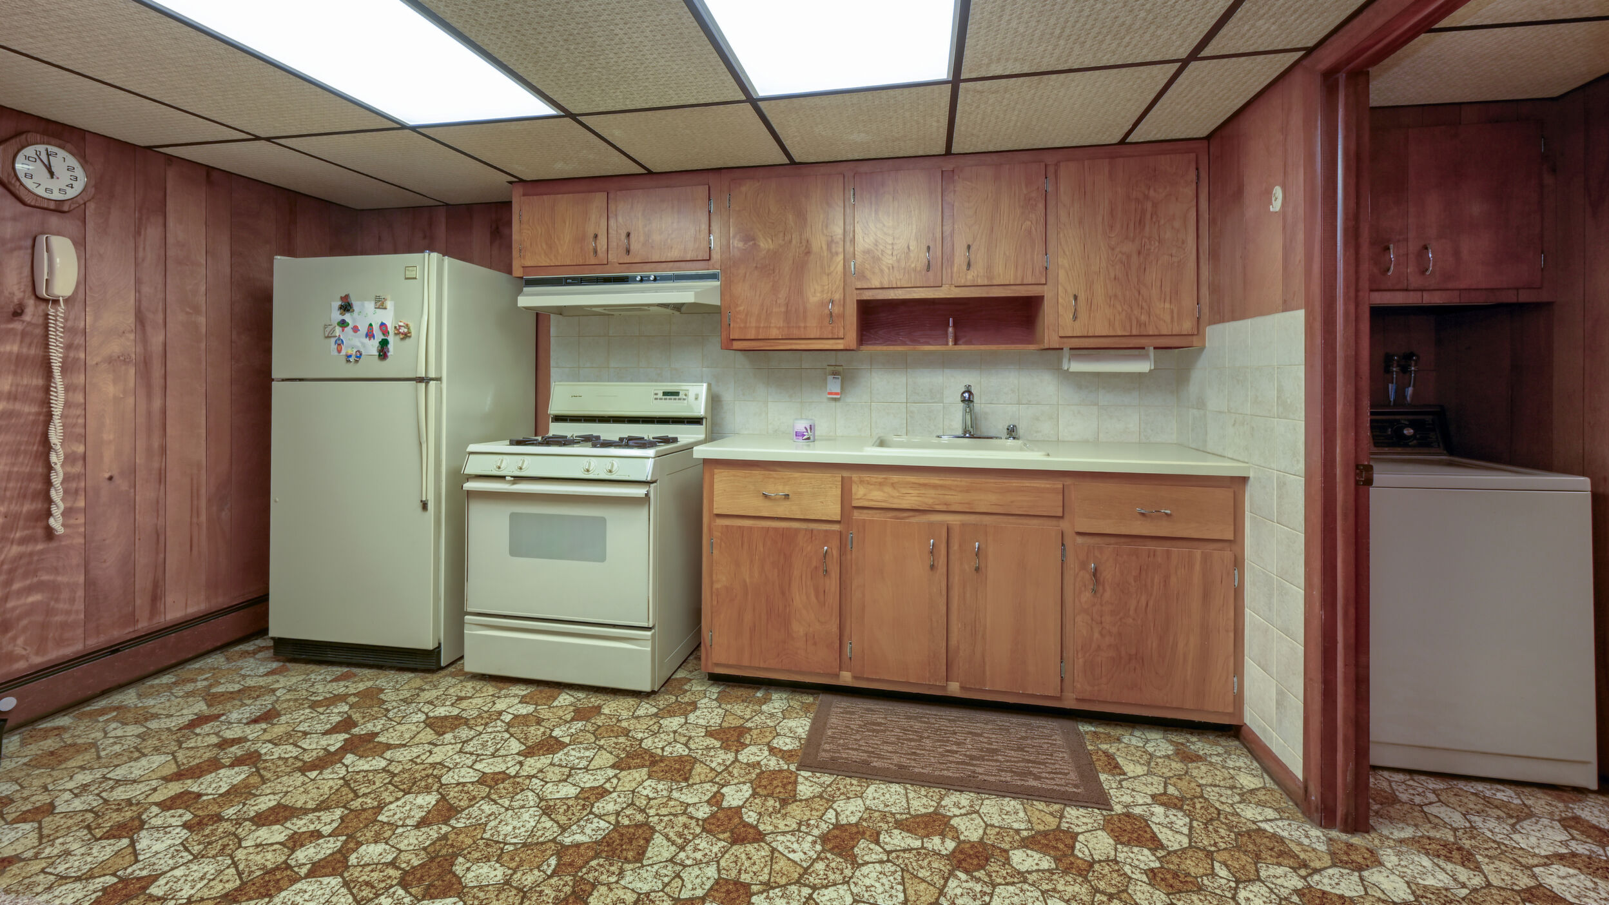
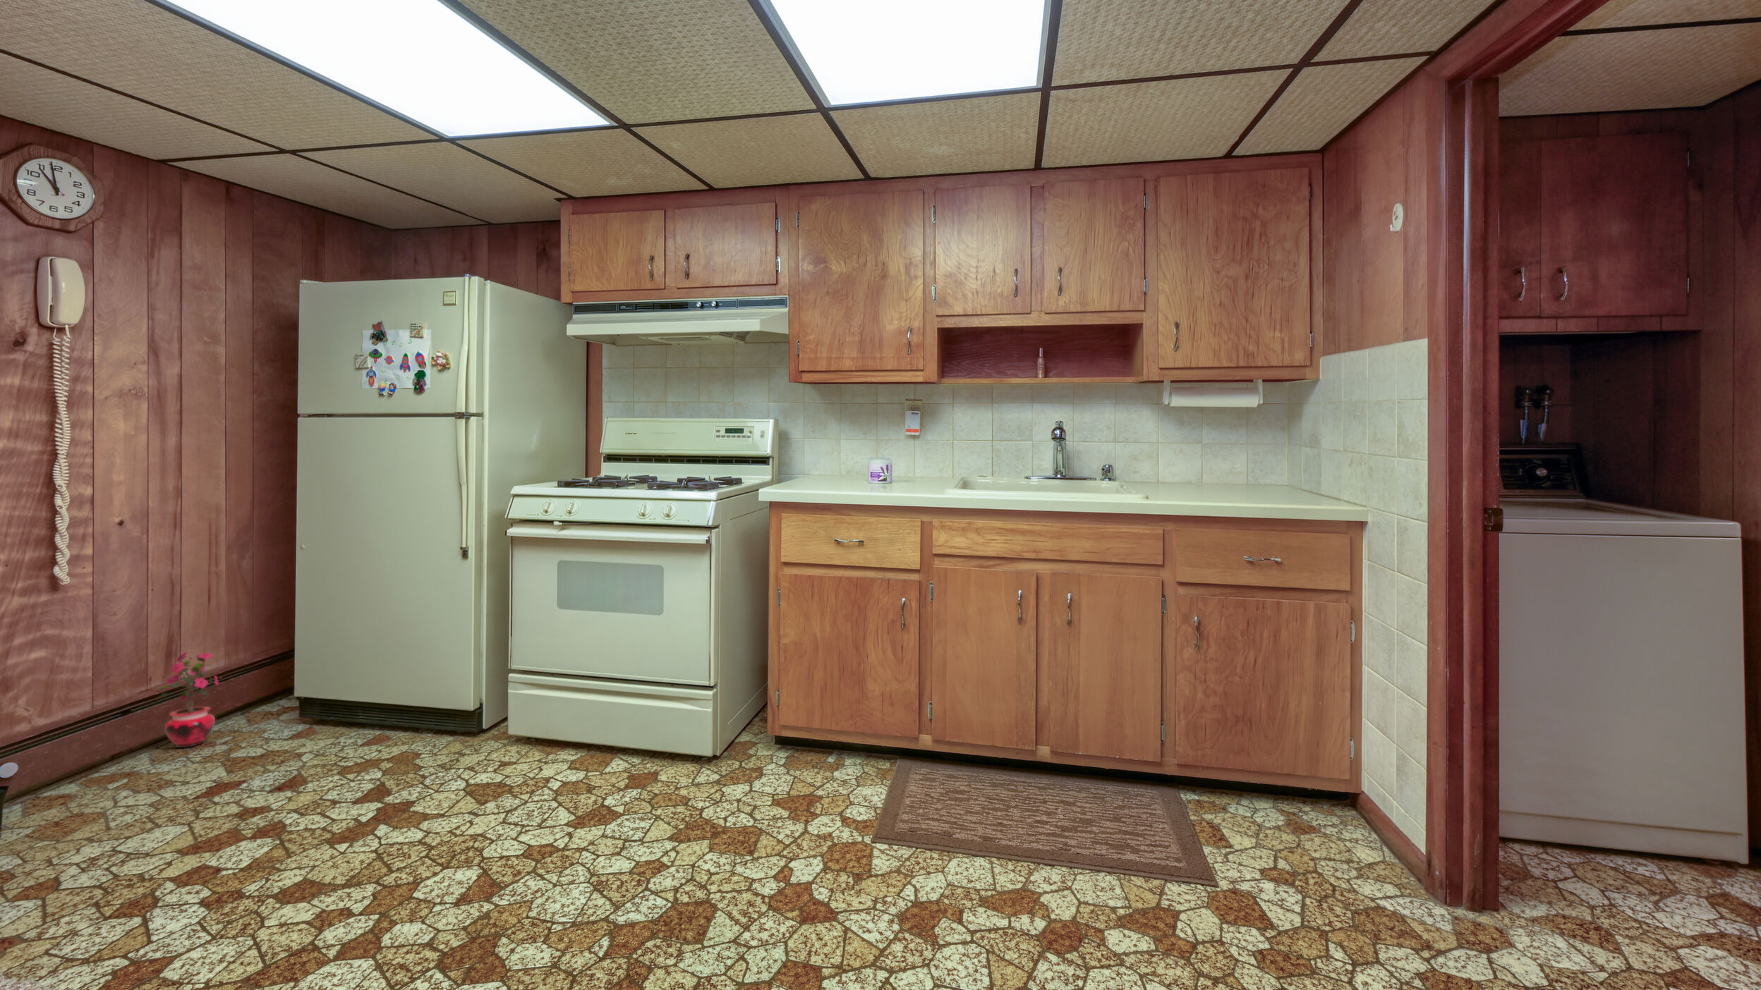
+ potted plant [156,650,223,748]
